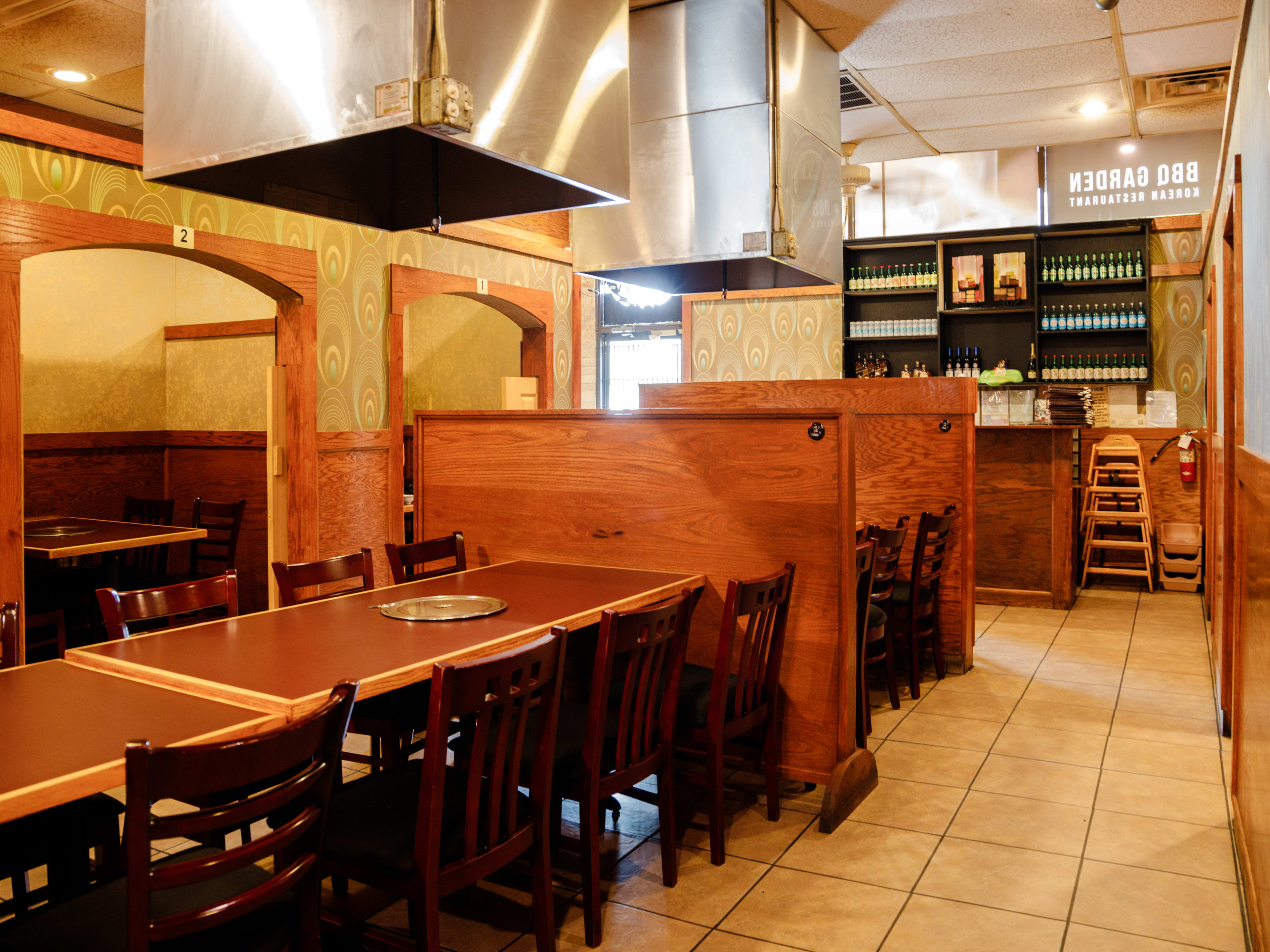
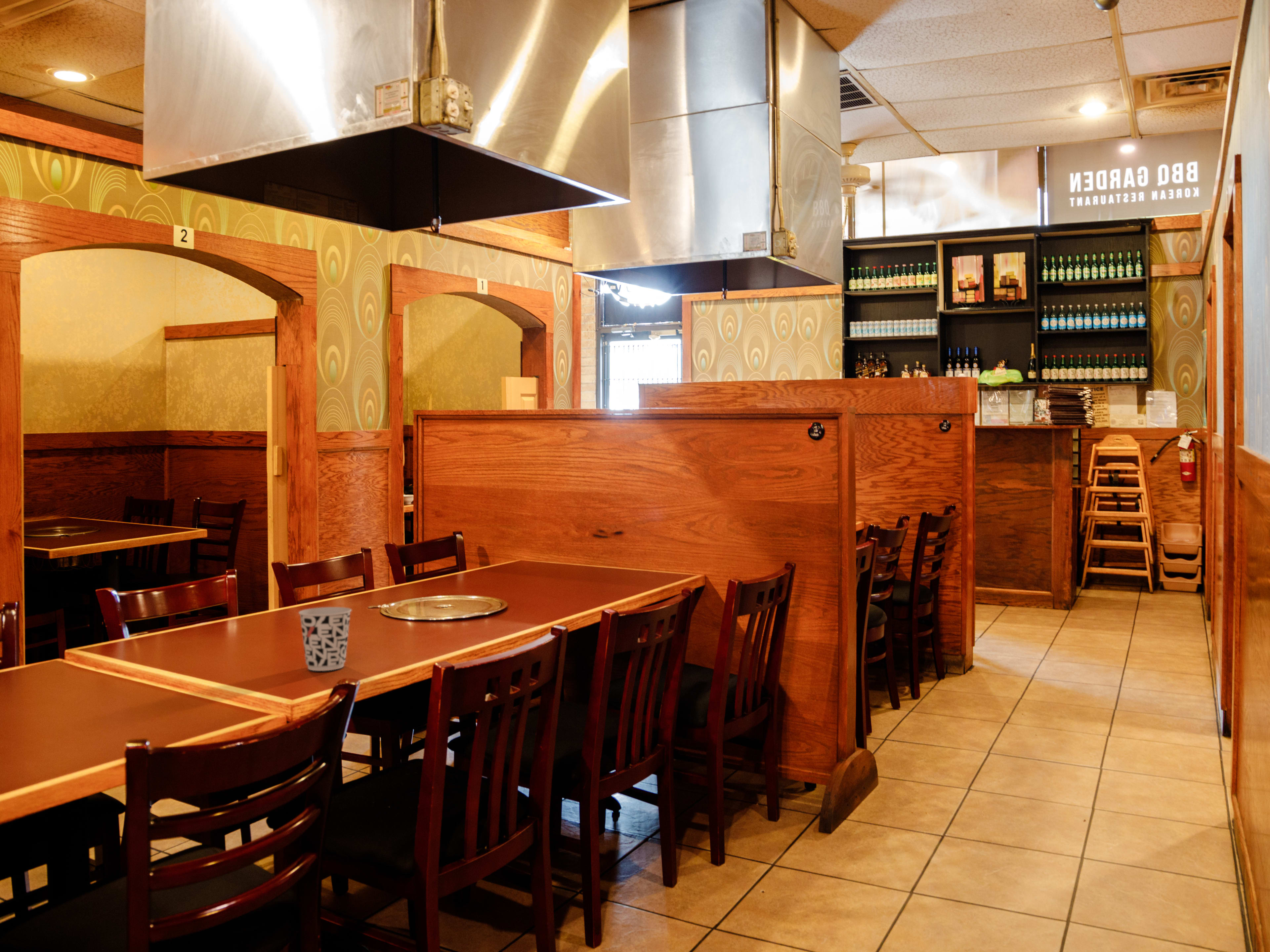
+ cup [298,607,352,671]
